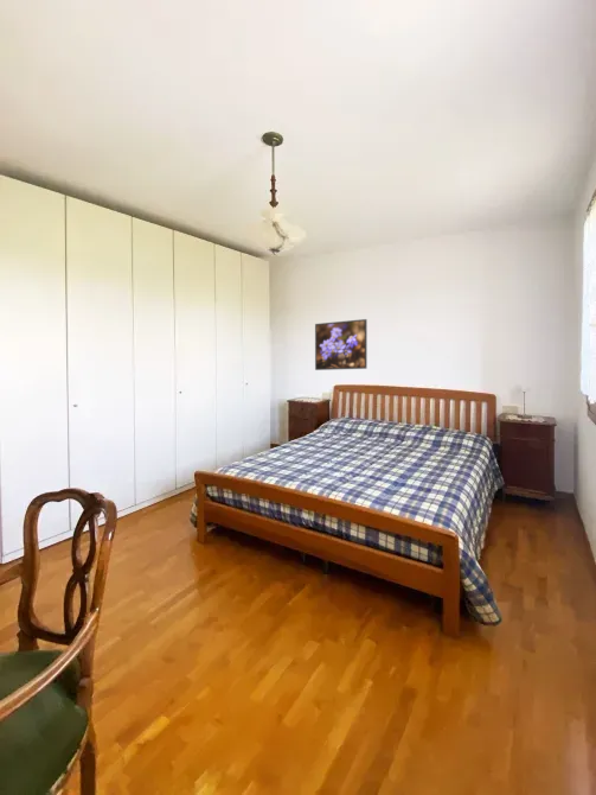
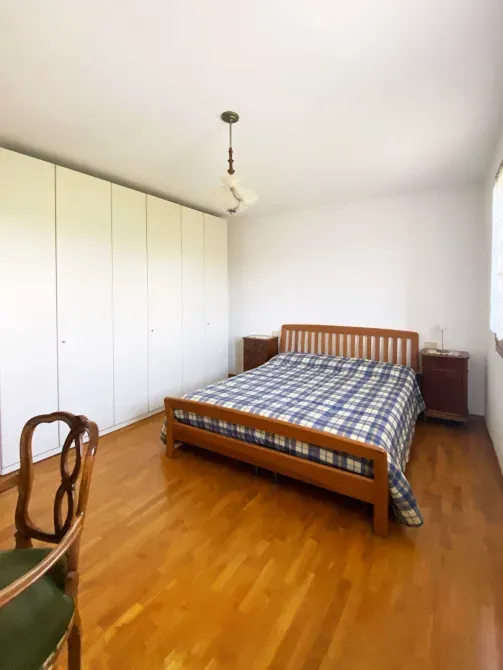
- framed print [314,318,369,371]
